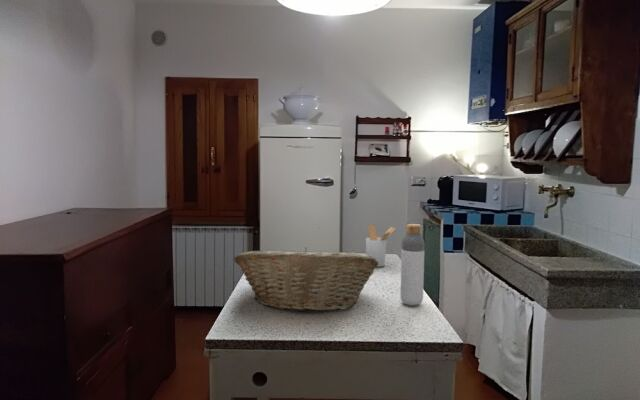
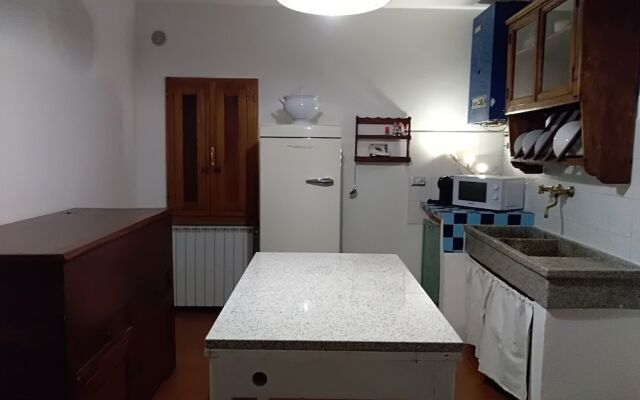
- bottle [399,223,426,306]
- utensil holder [365,224,397,268]
- fruit basket [233,246,378,313]
